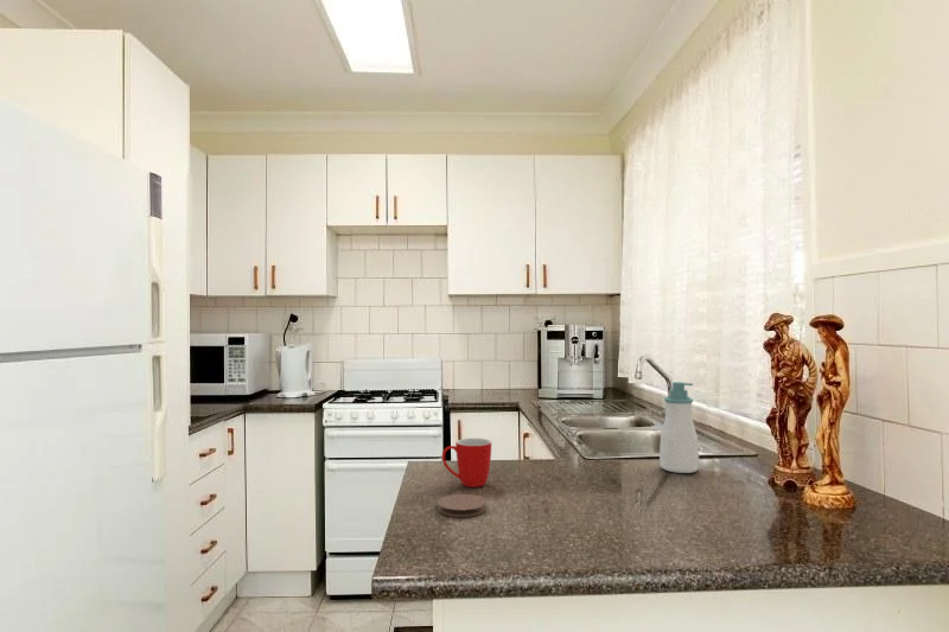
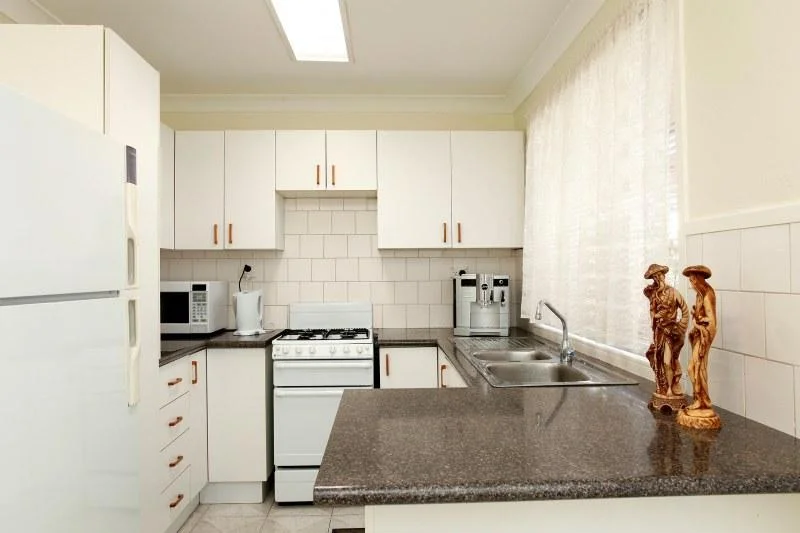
- coaster [437,493,488,518]
- mug [441,438,492,489]
- soap bottle [658,381,700,474]
